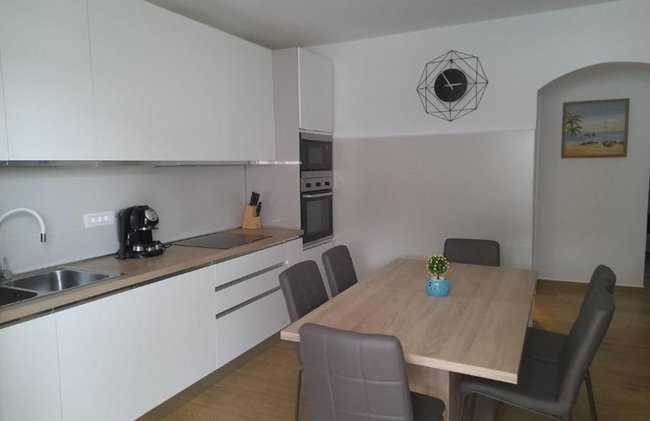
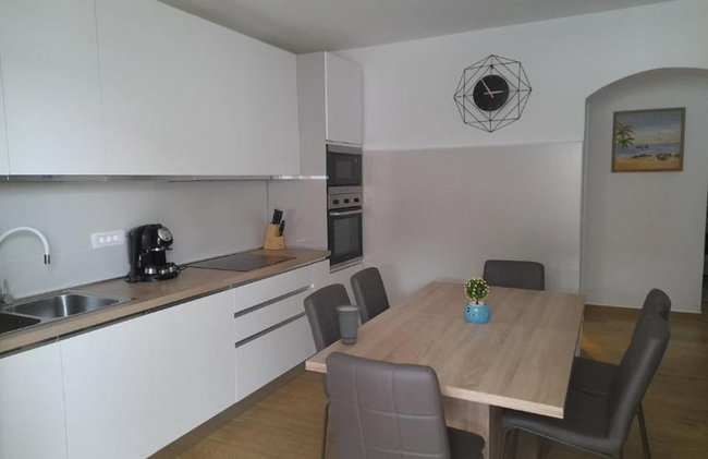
+ cup [335,304,362,346]
